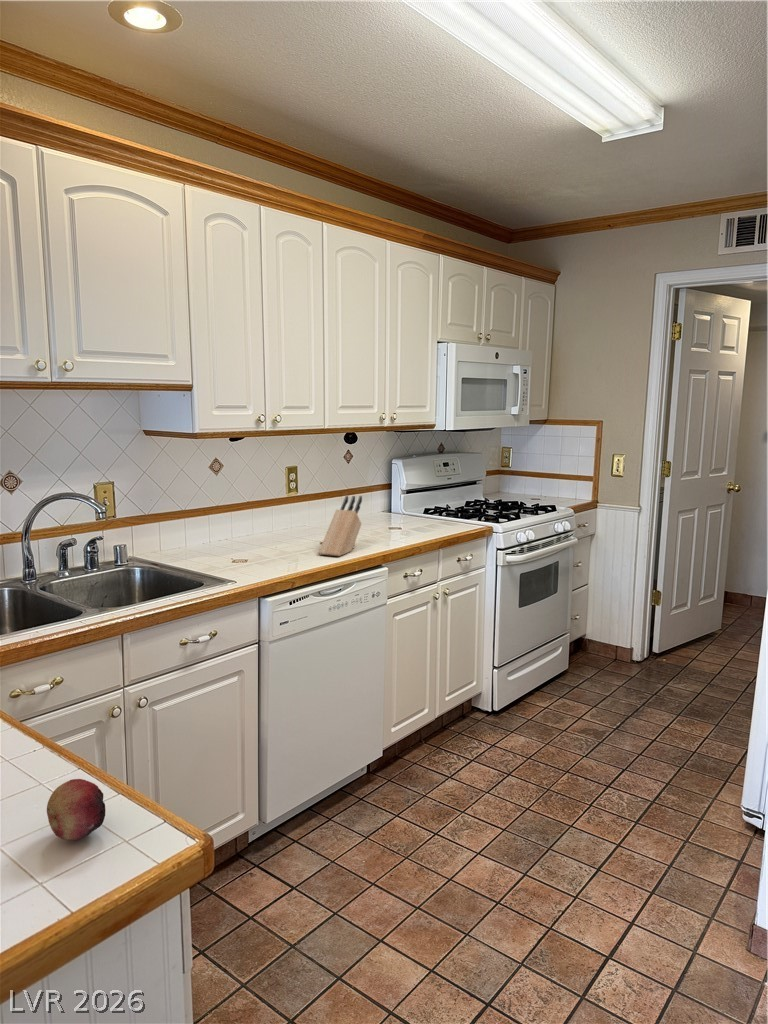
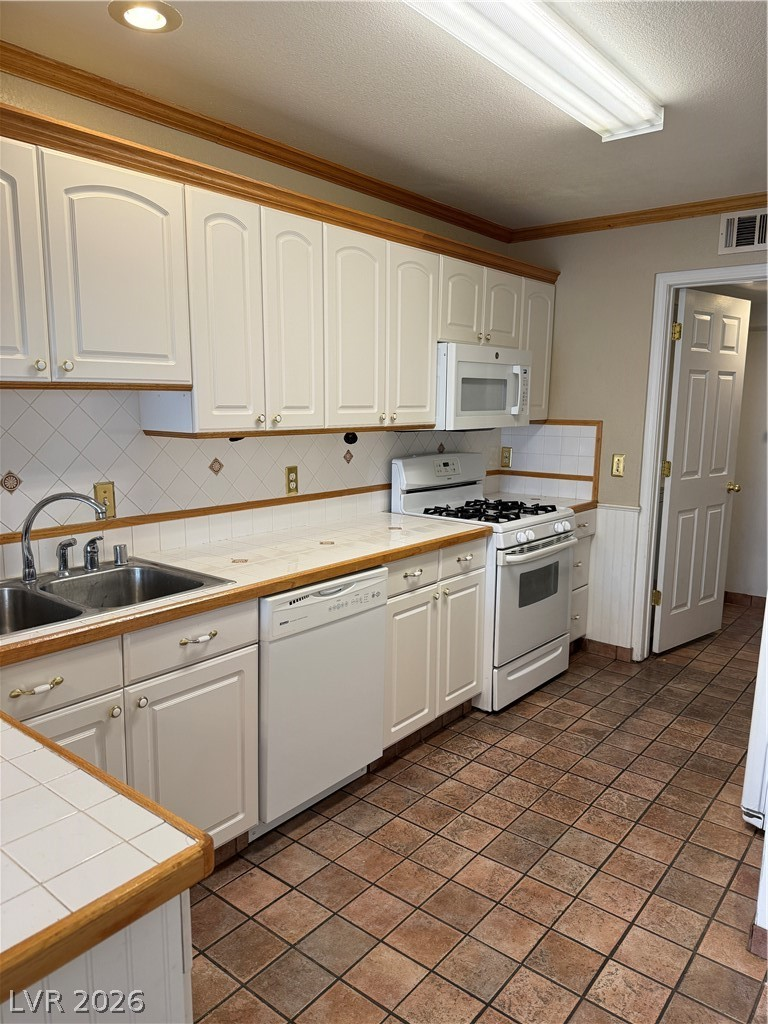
- knife block [317,495,363,557]
- fruit [46,778,106,841]
